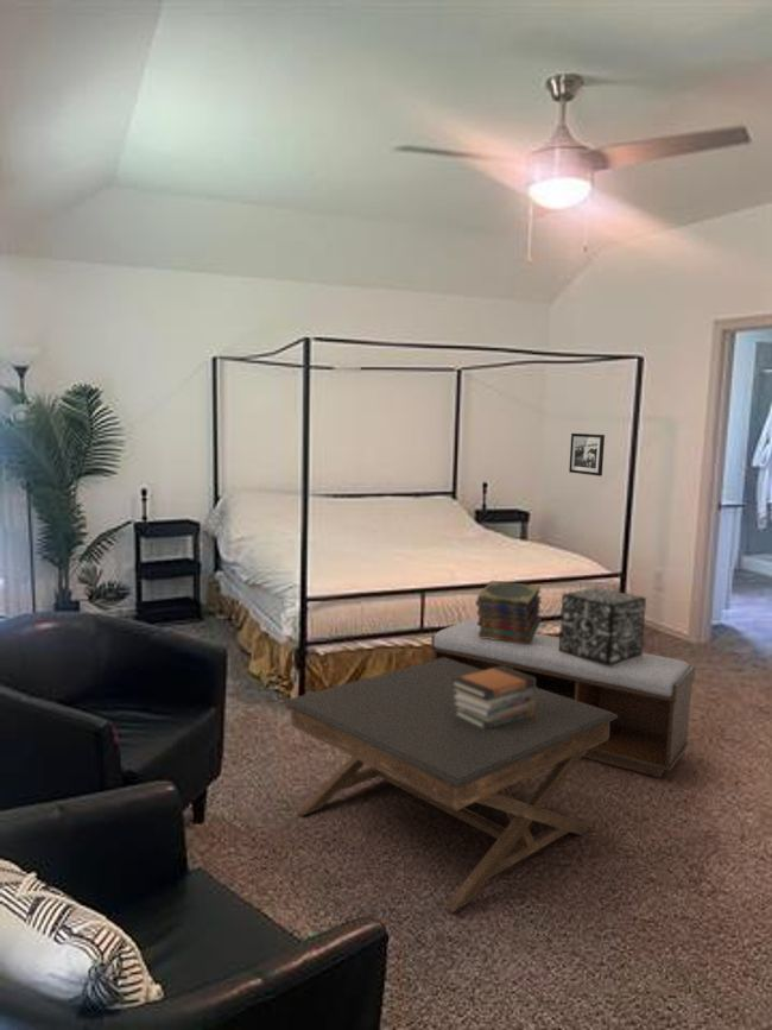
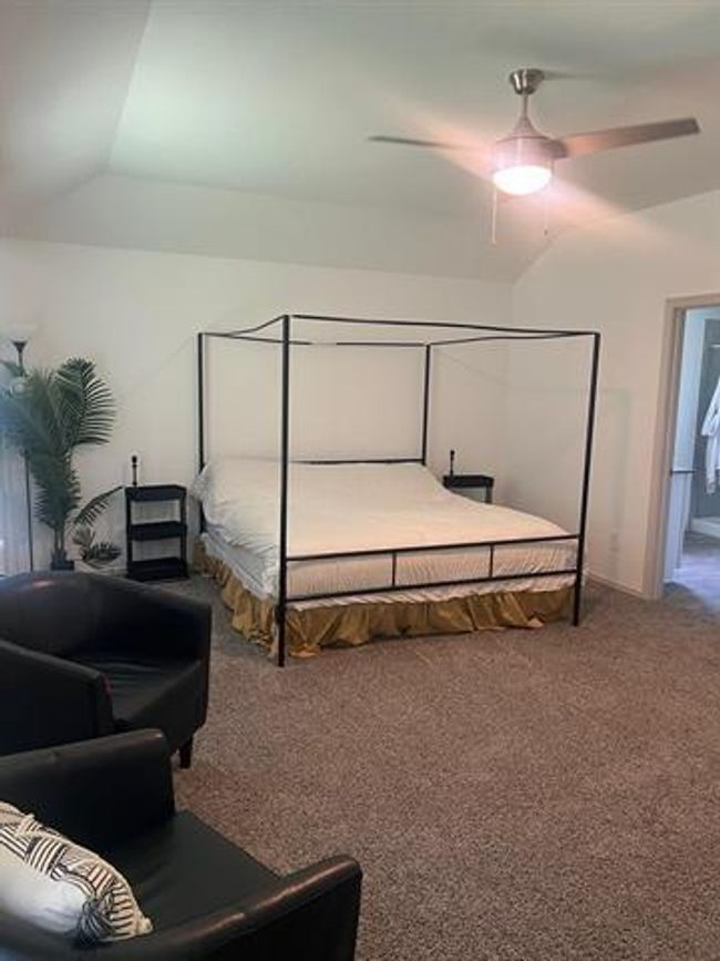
- bench [430,620,696,778]
- decorative box [558,586,647,665]
- book stack [474,580,543,643]
- picture frame [568,432,606,478]
- coffee table [283,658,618,914]
- book stack [451,666,537,729]
